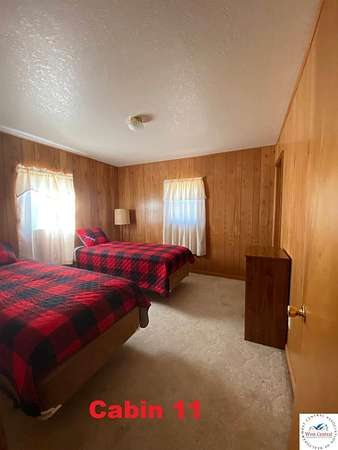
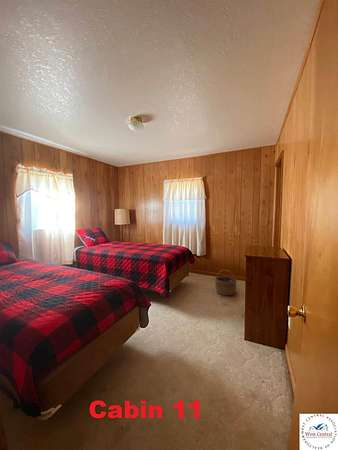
+ wicker basket [214,269,238,296]
